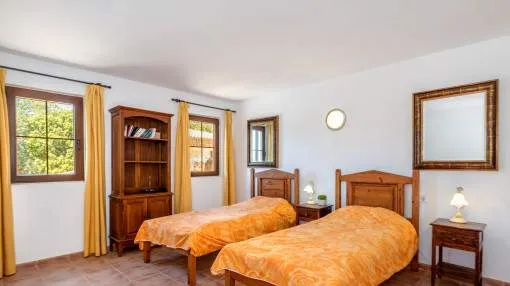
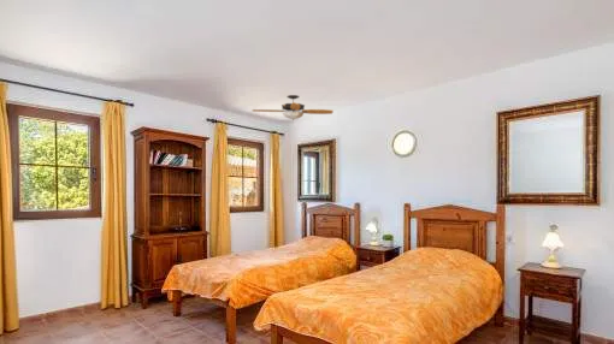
+ ceiling fan [252,94,335,121]
